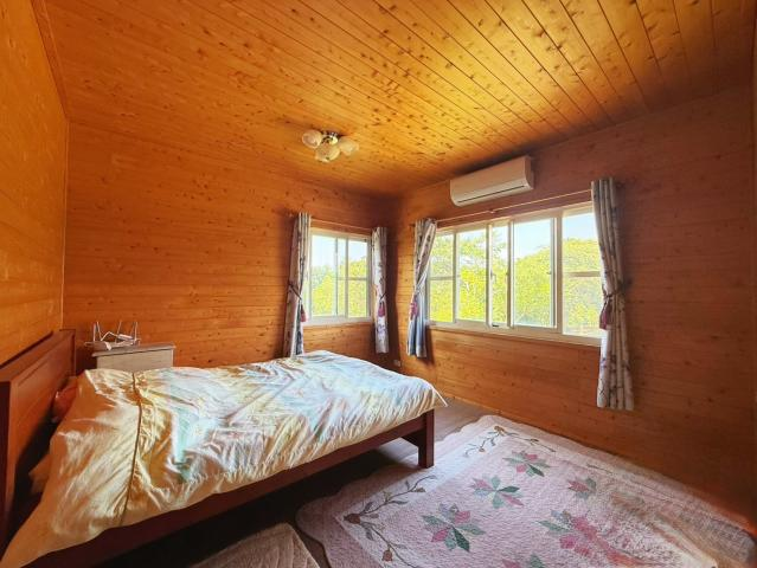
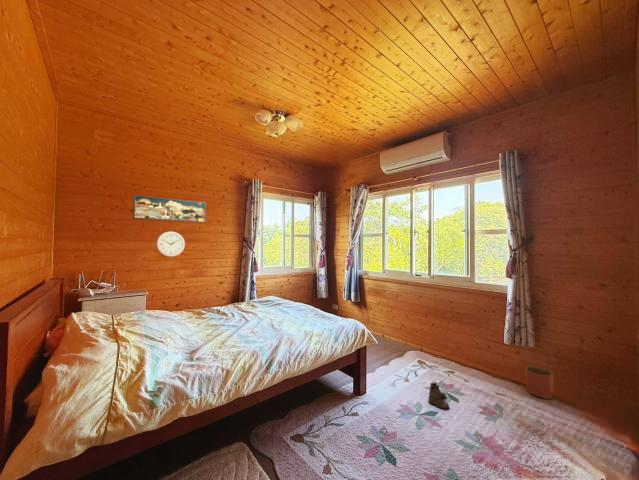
+ wall clock [155,231,186,258]
+ boots [427,382,450,410]
+ planter [524,365,554,400]
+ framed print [132,194,207,224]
